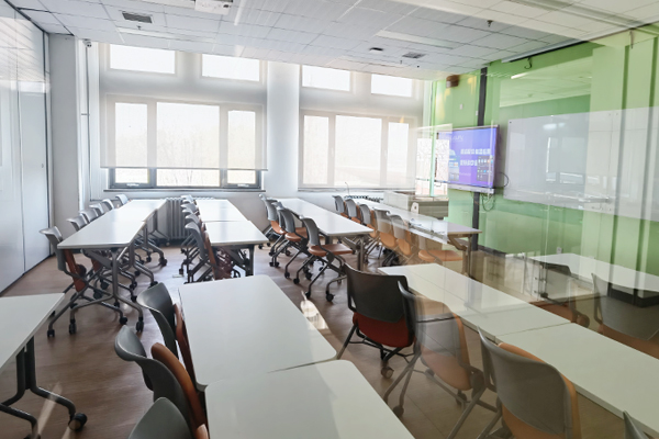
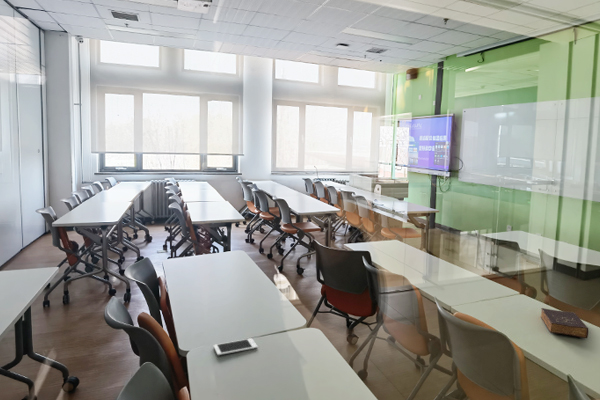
+ book [540,307,589,339]
+ cell phone [213,337,258,356]
